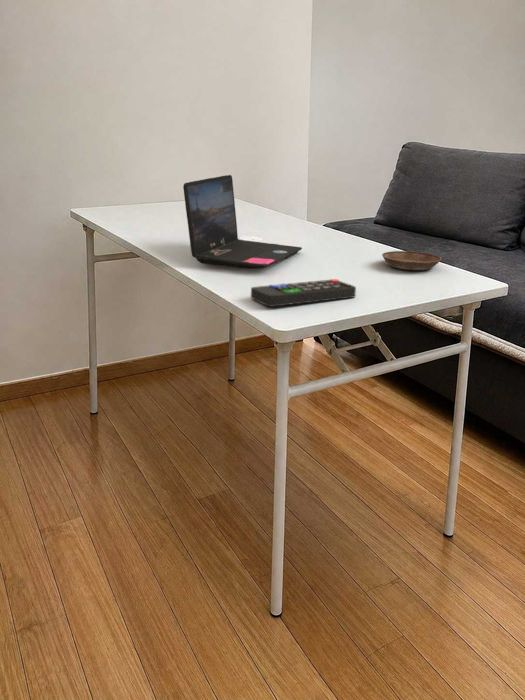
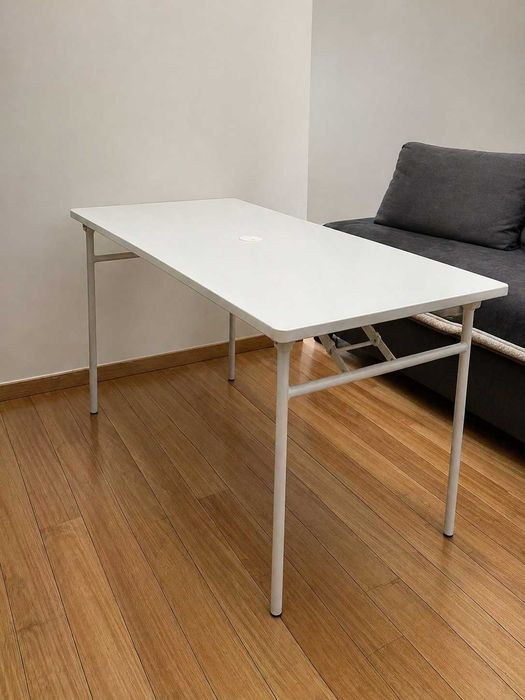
- remote control [250,278,357,307]
- laptop [182,174,303,270]
- saucer [381,250,442,271]
